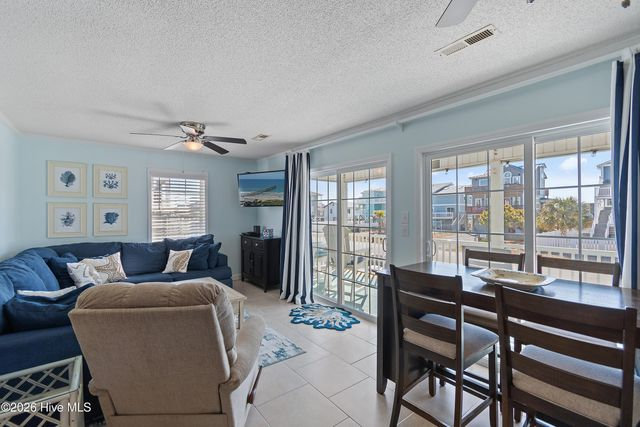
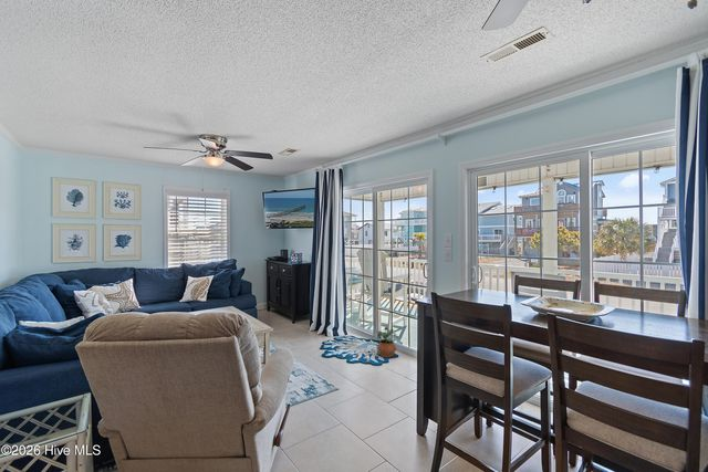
+ potted plant [375,326,400,358]
